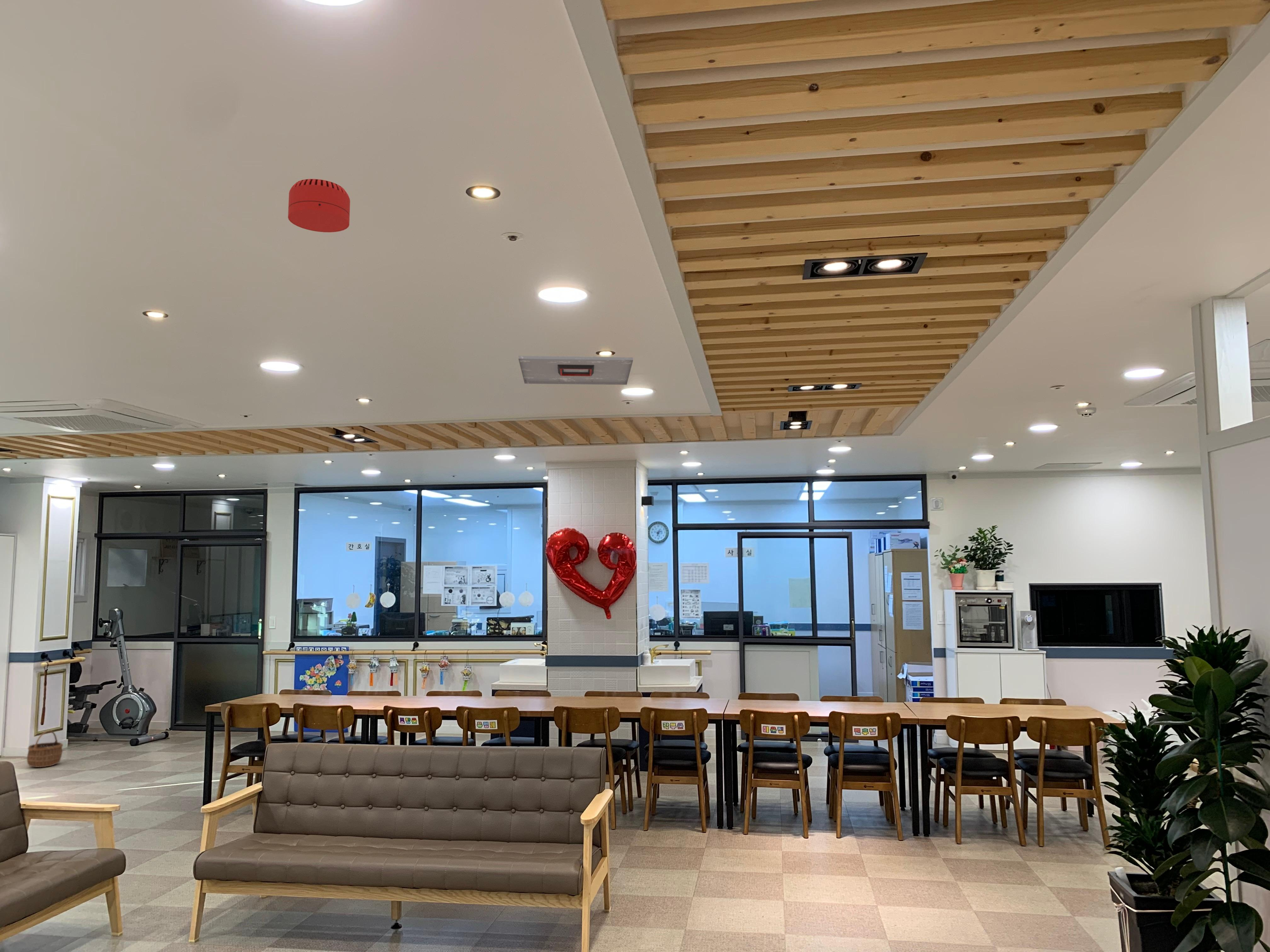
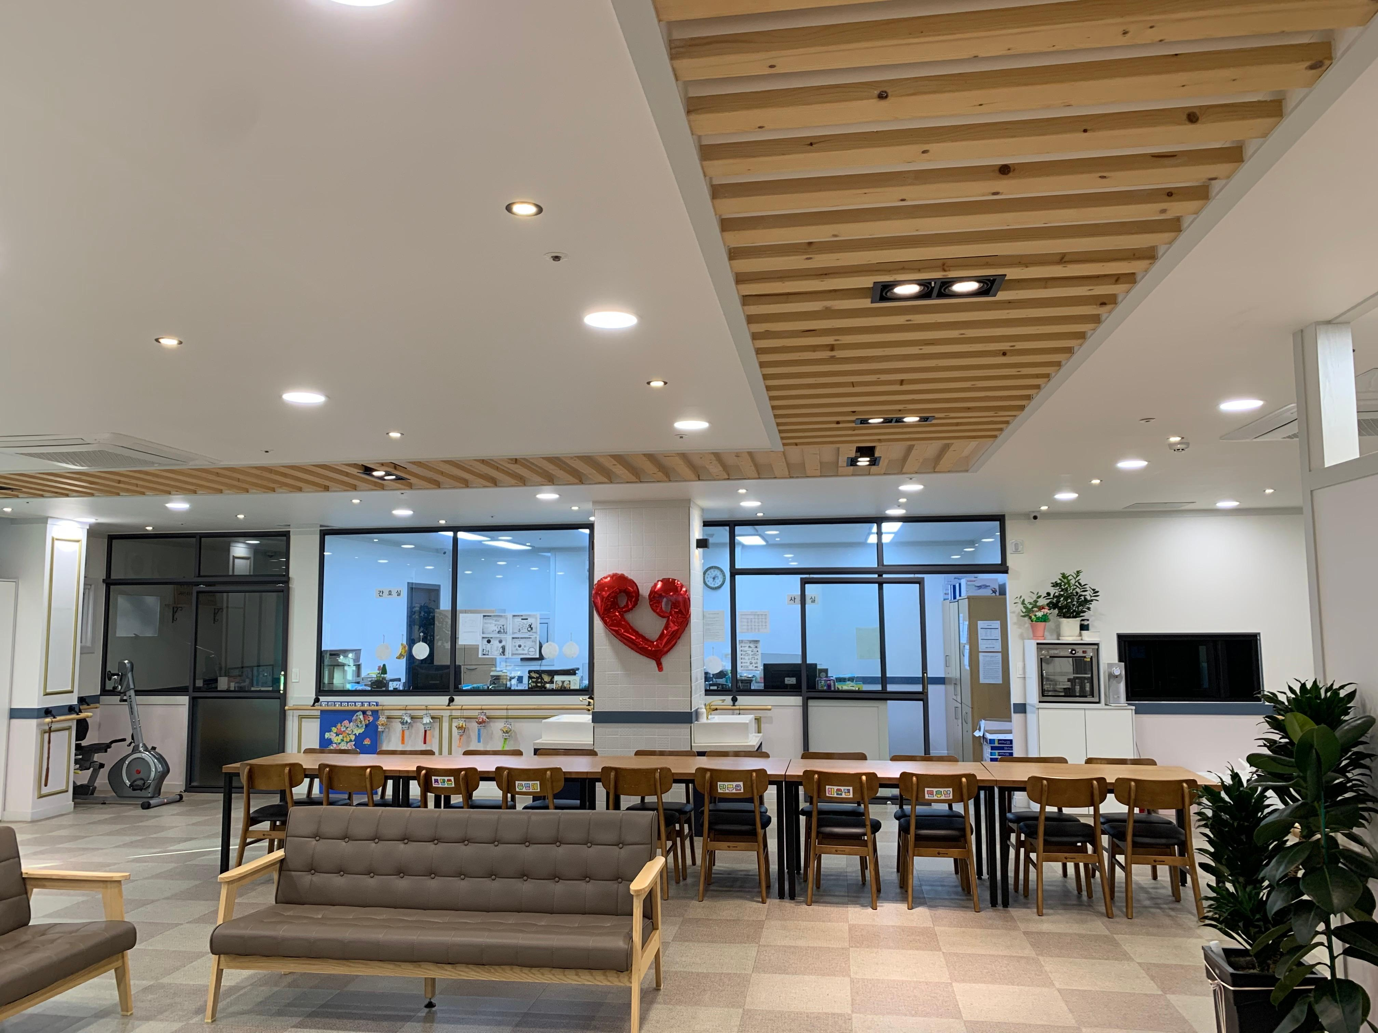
- smoke detector [288,178,351,233]
- ceiling vent [518,355,633,385]
- wicker basket [26,730,63,768]
